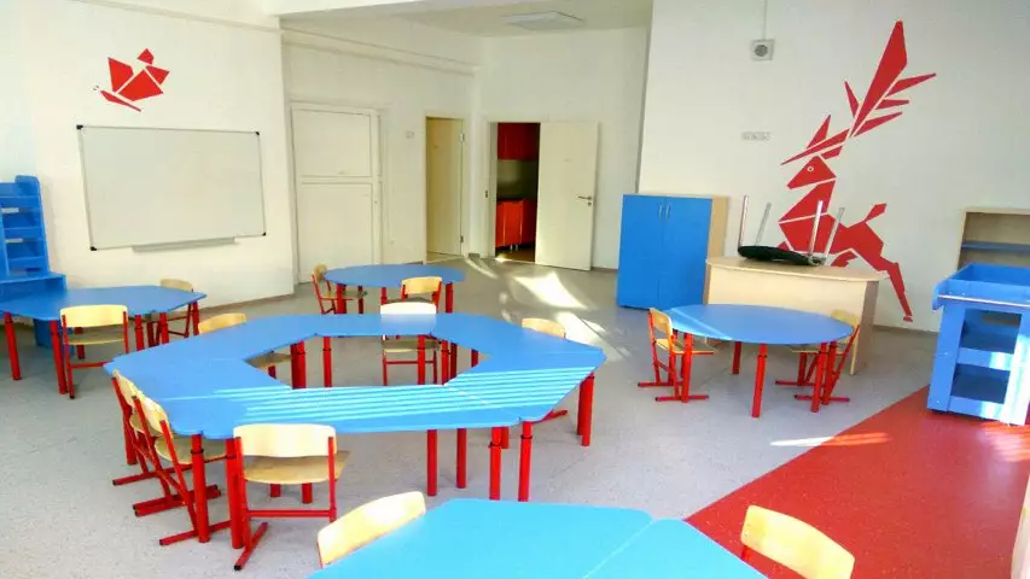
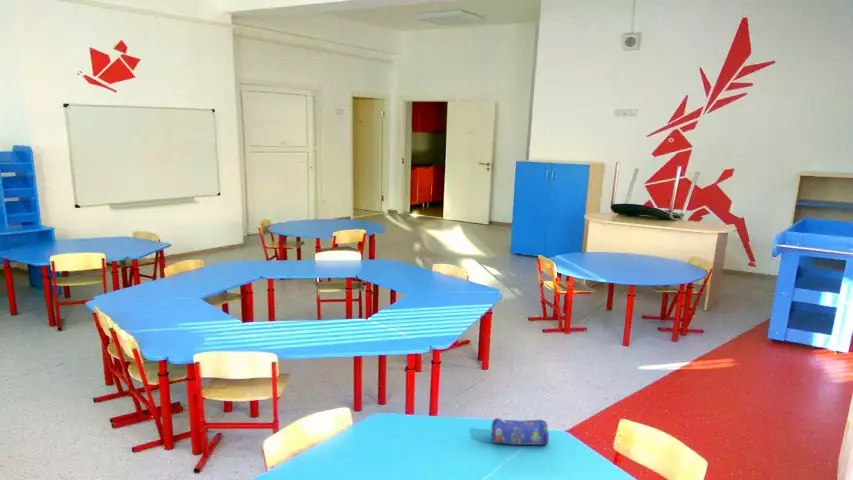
+ pencil case [490,417,550,446]
